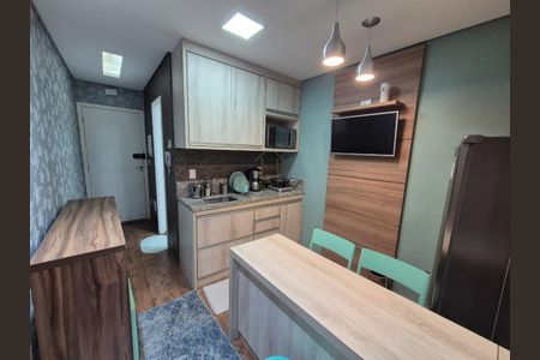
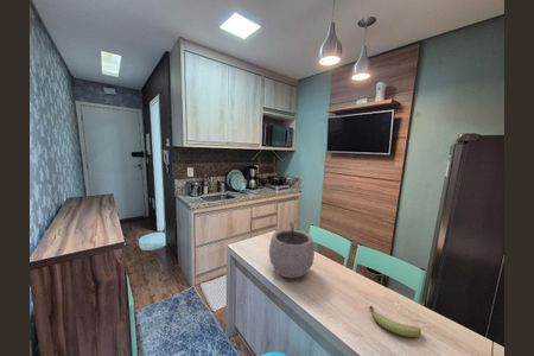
+ fruit [369,305,422,338]
+ plant pot [268,220,316,279]
